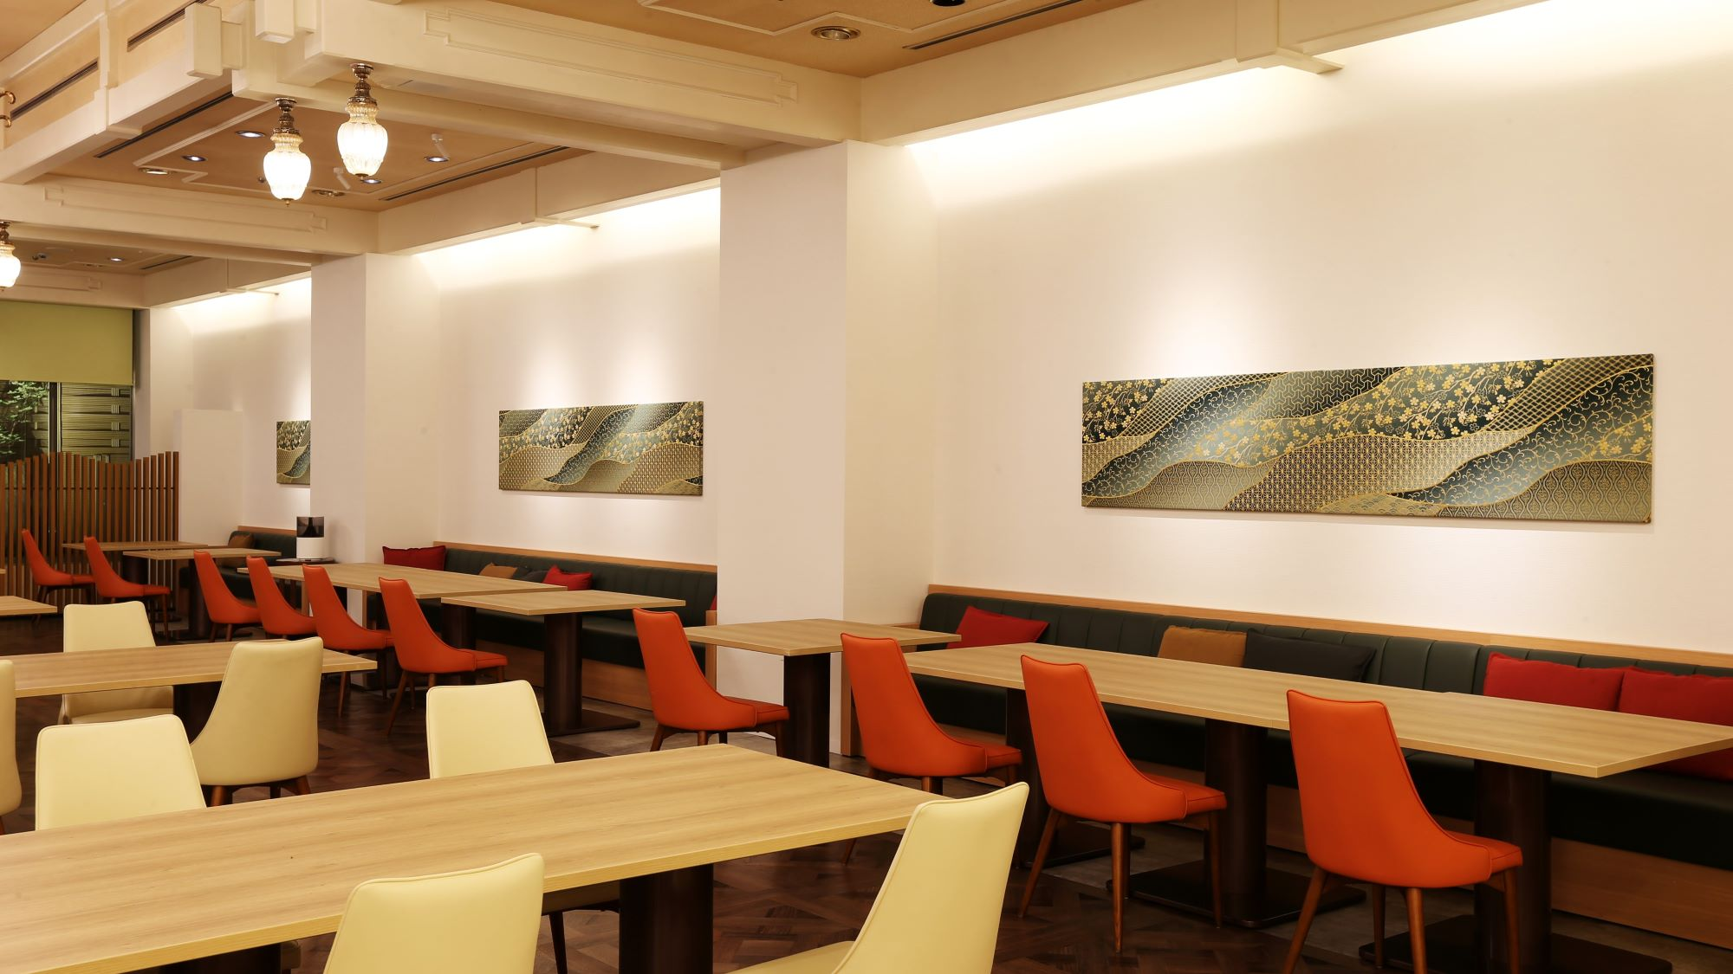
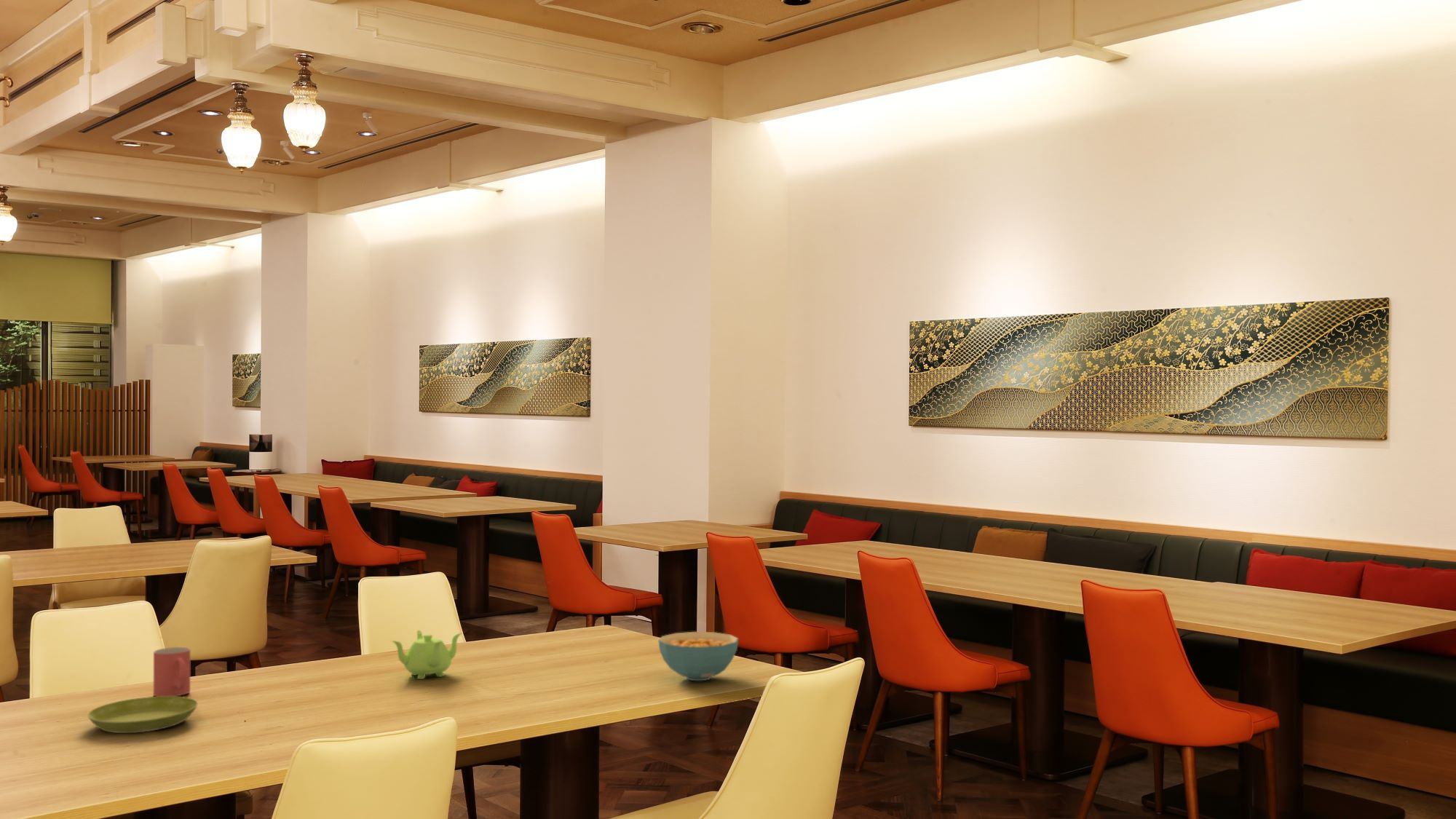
+ mug [153,646,191,697]
+ saucer [87,696,199,734]
+ cereal bowl [657,631,739,681]
+ teapot [391,630,463,680]
